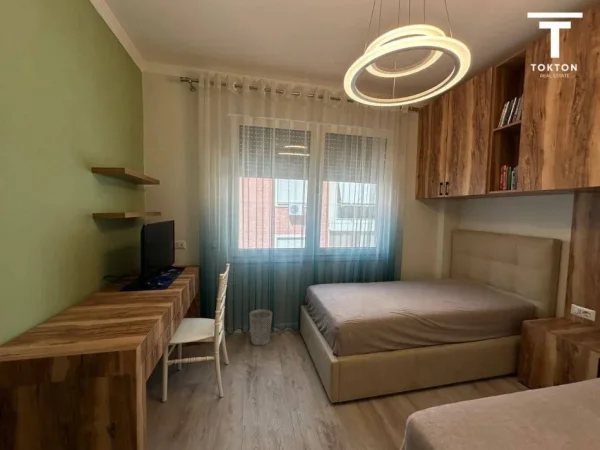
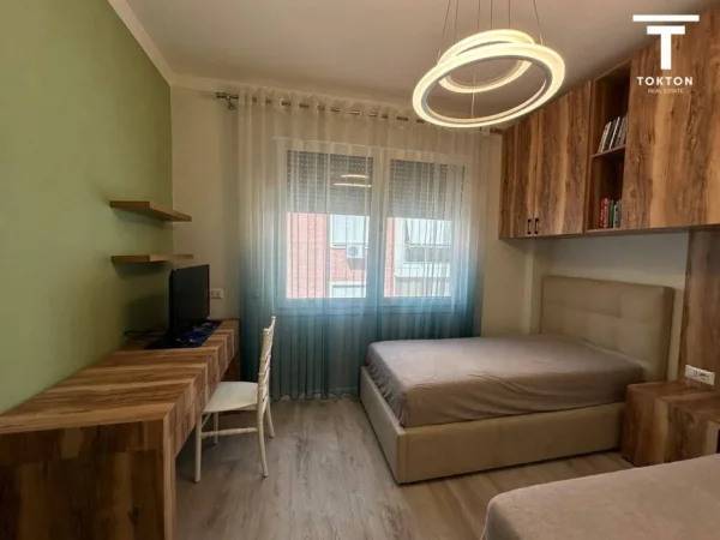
- wastebasket [248,308,273,346]
